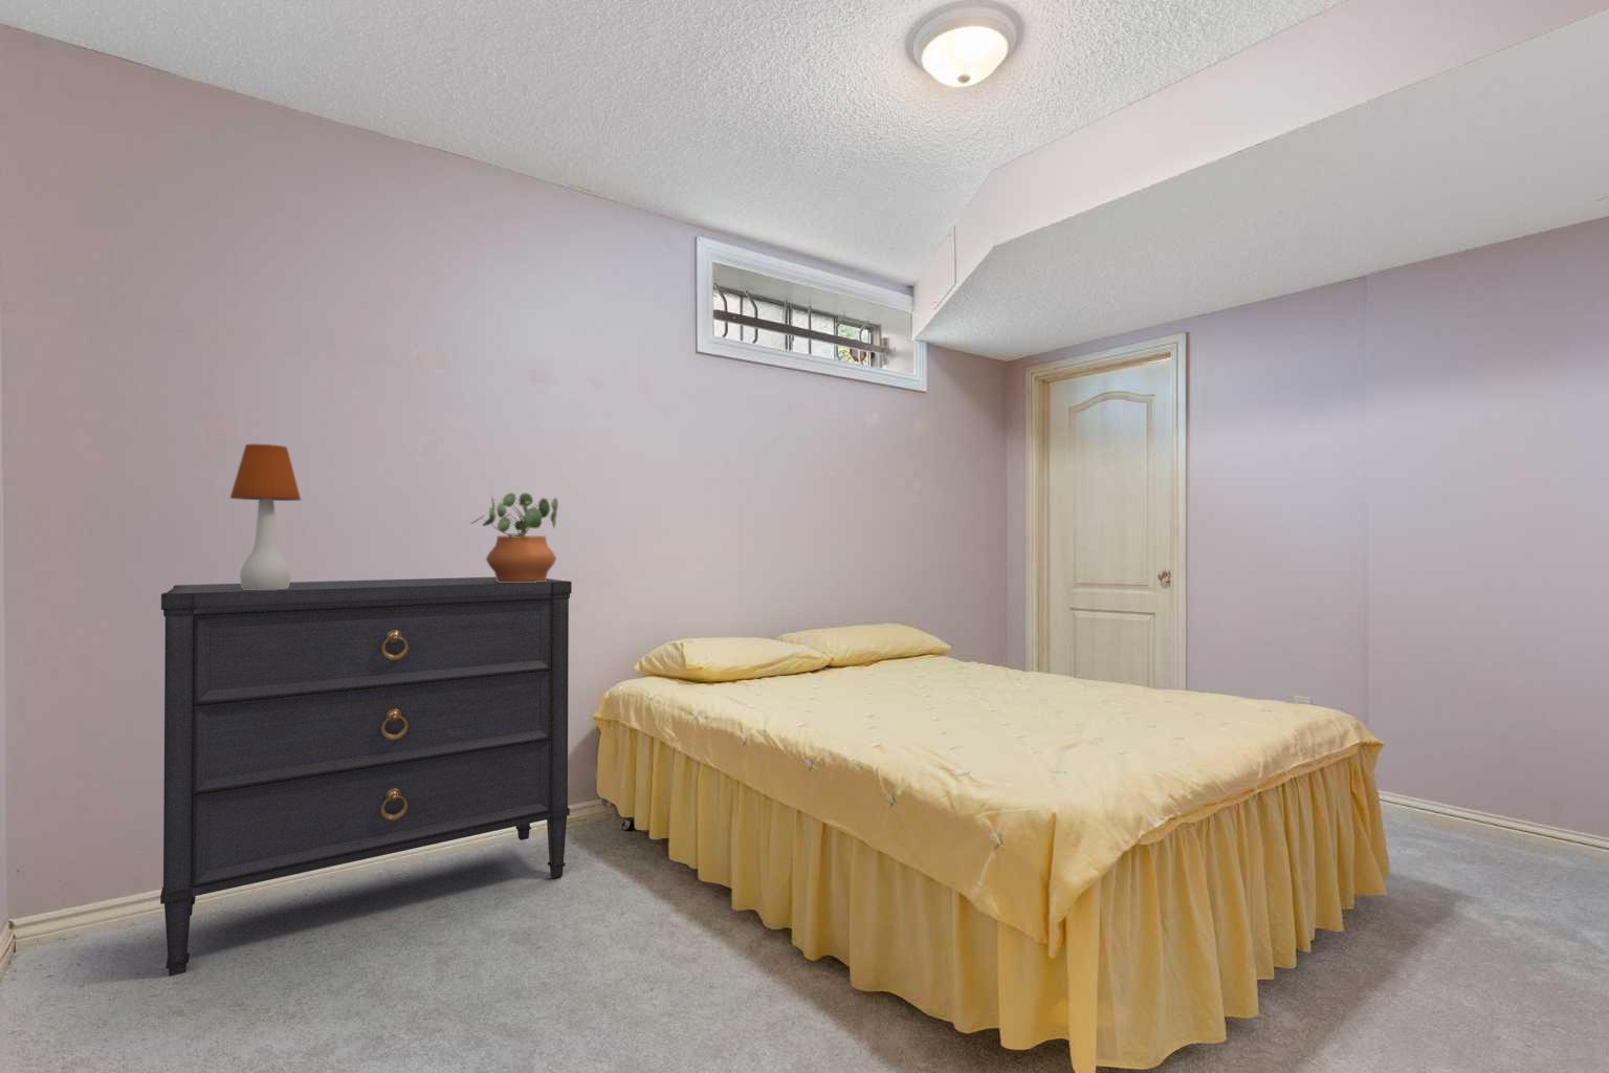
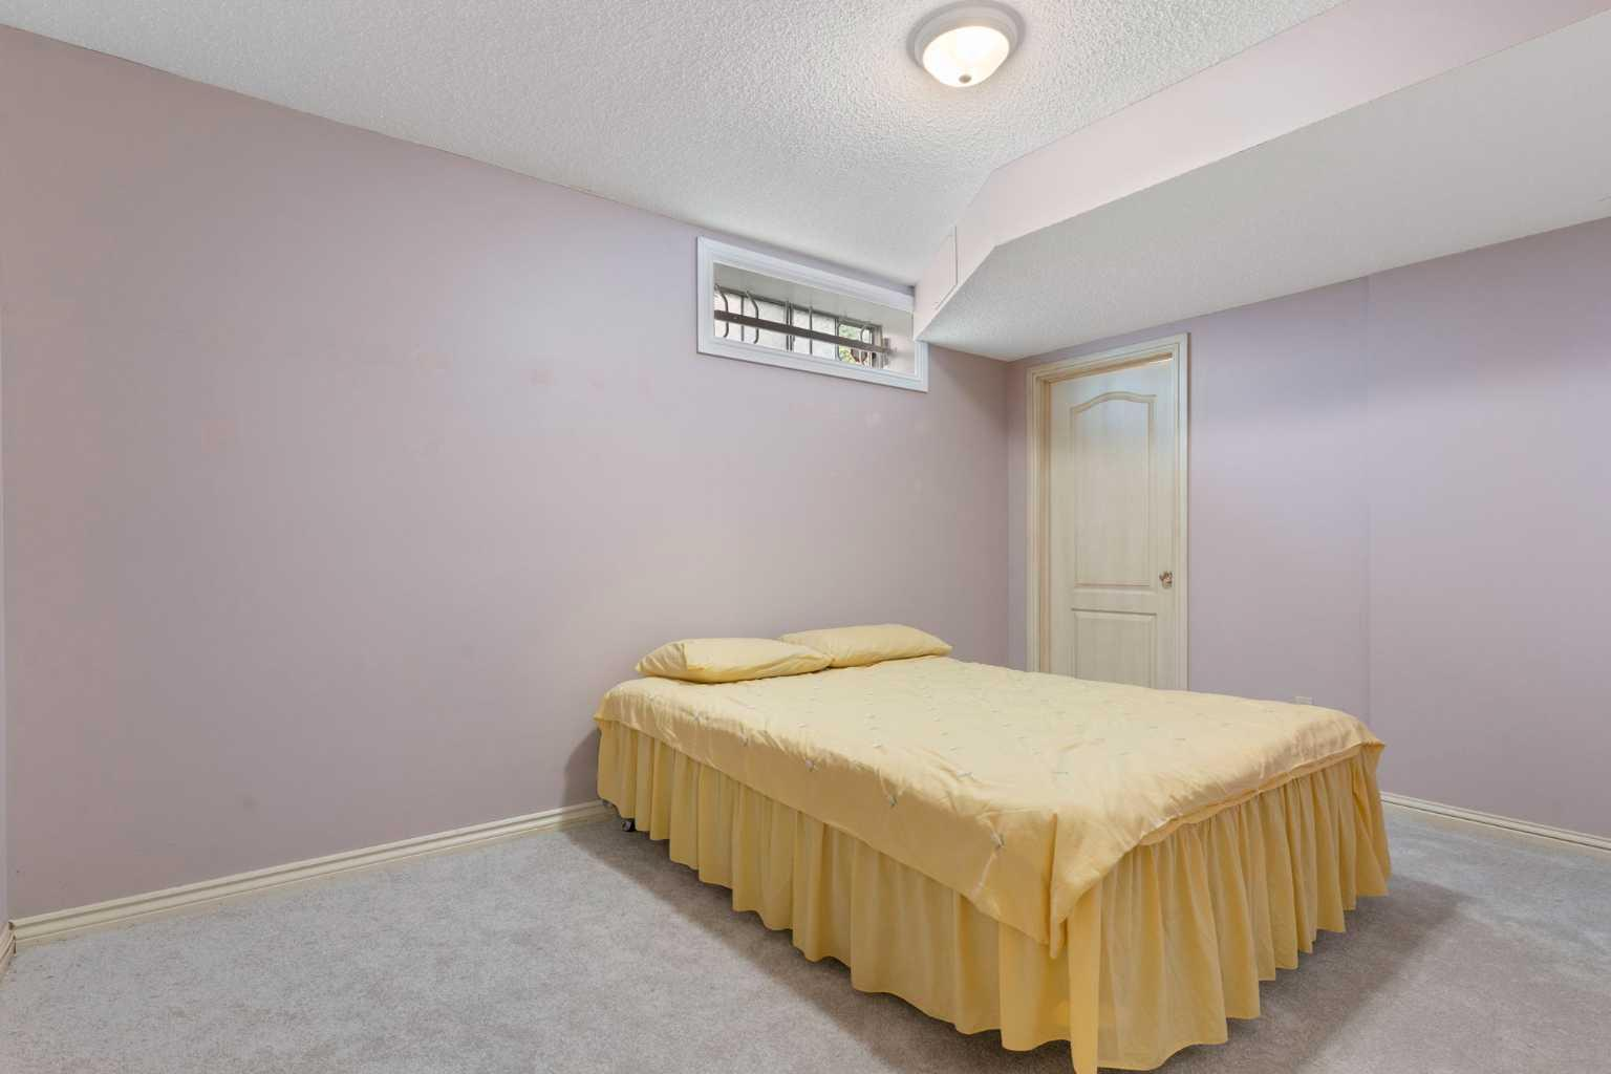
- potted plant [469,491,559,582]
- table lamp [230,443,302,590]
- dresser [159,576,573,977]
